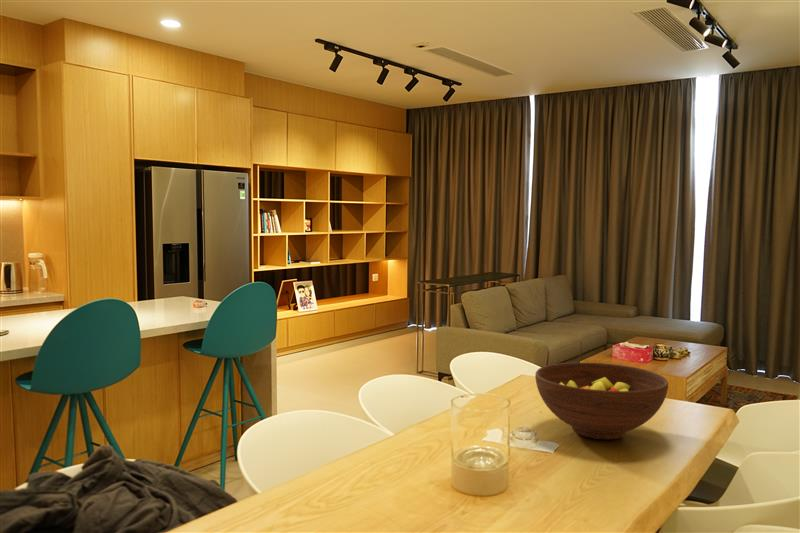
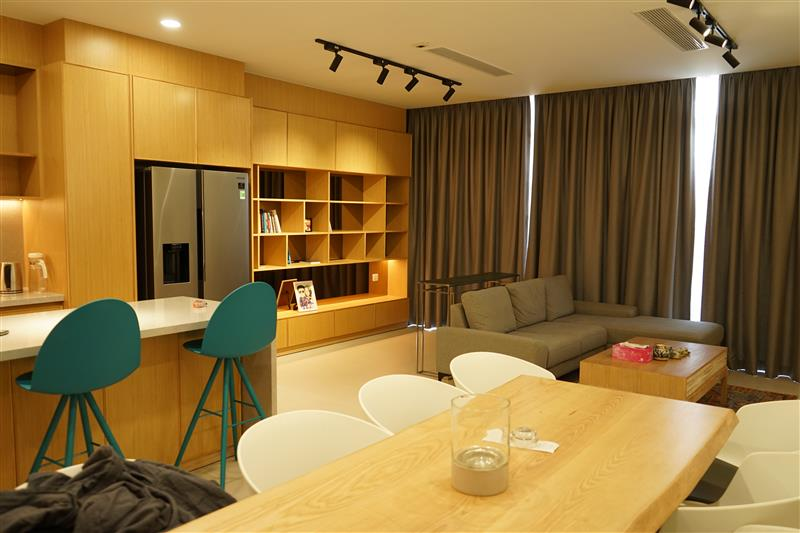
- fruit bowl [534,362,669,440]
